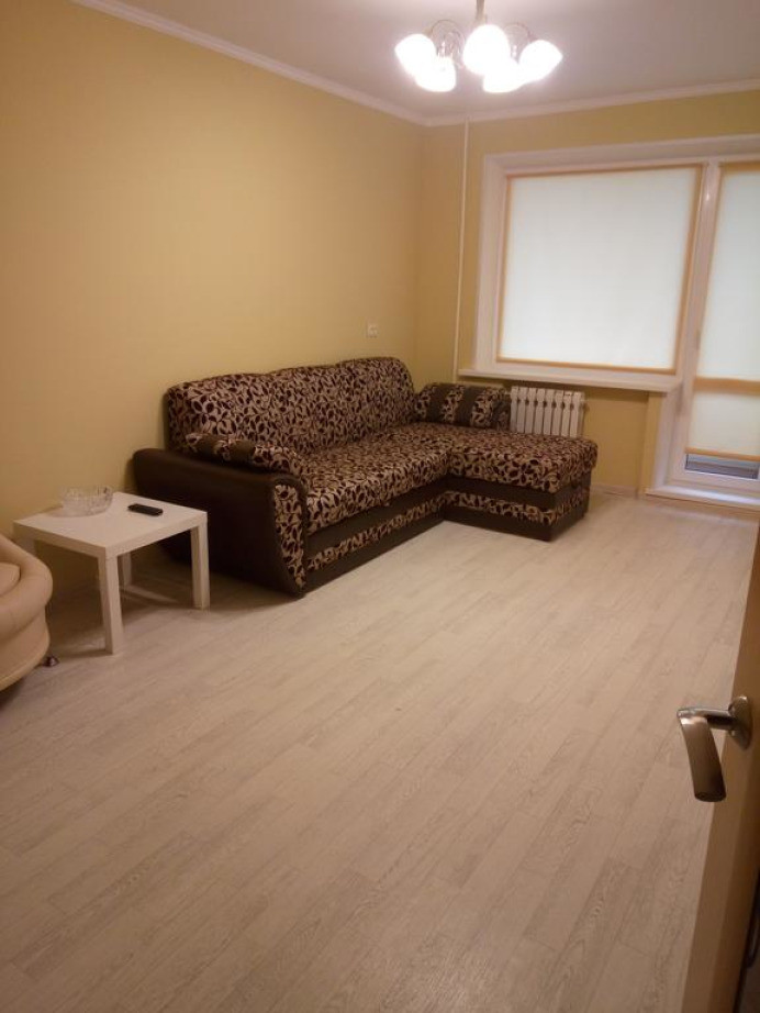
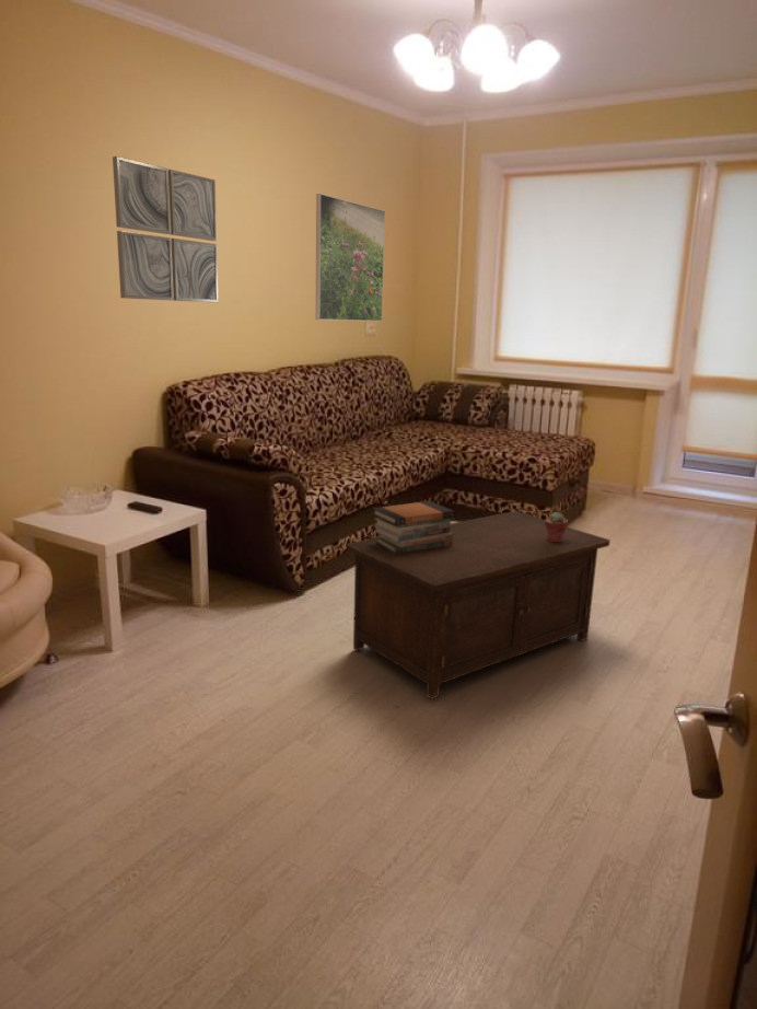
+ potted succulent [545,511,569,542]
+ book stack [371,500,455,554]
+ wall art [112,155,219,303]
+ cabinet [346,510,612,700]
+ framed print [315,193,386,322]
